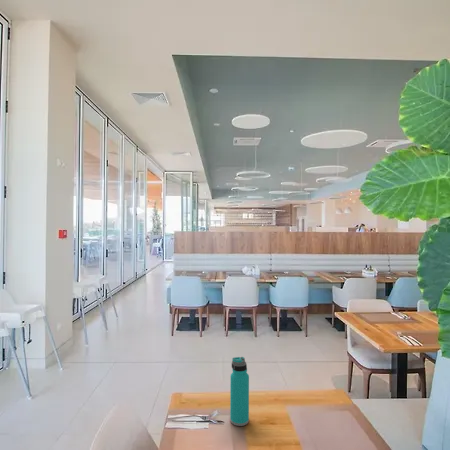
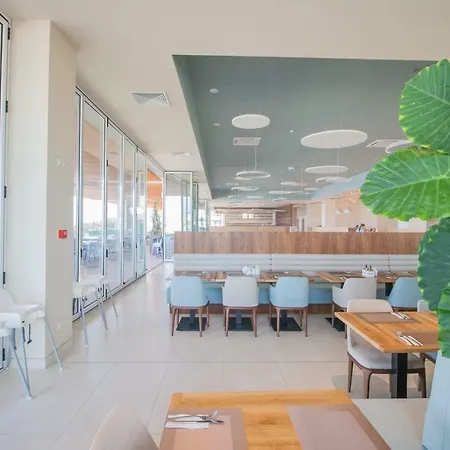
- water bottle [229,356,250,427]
